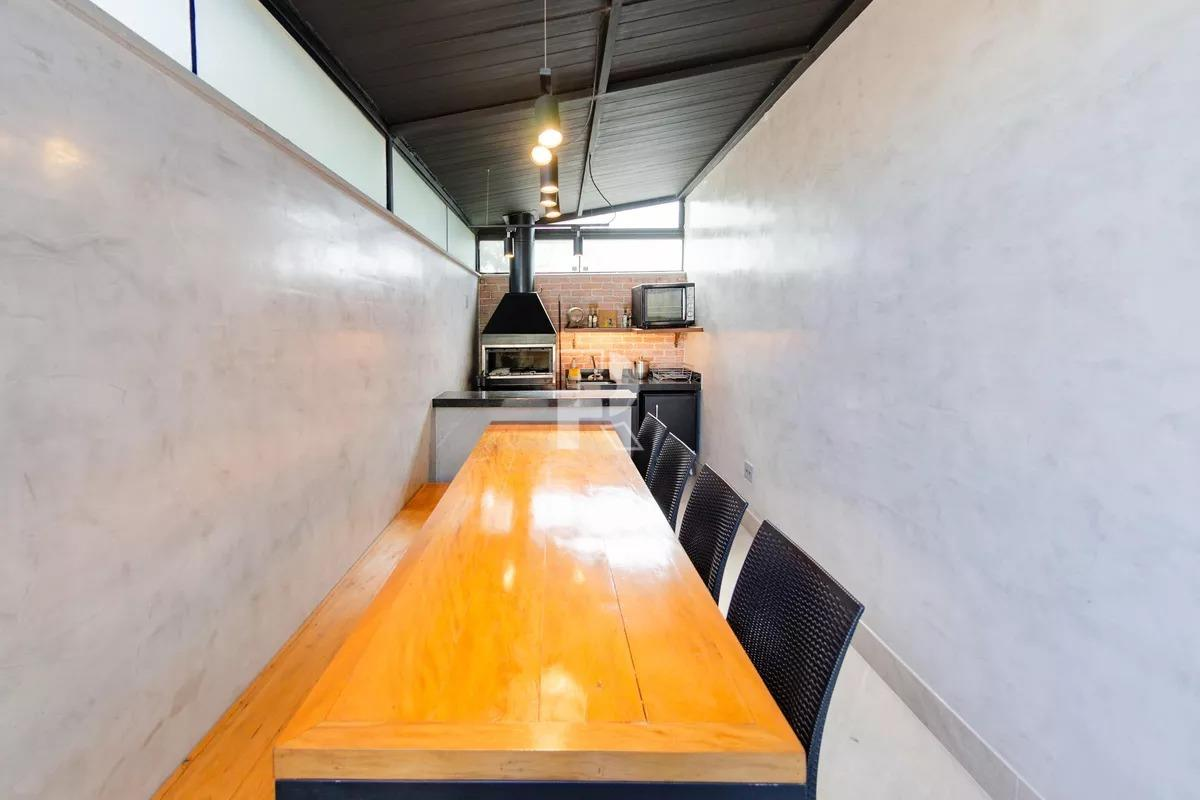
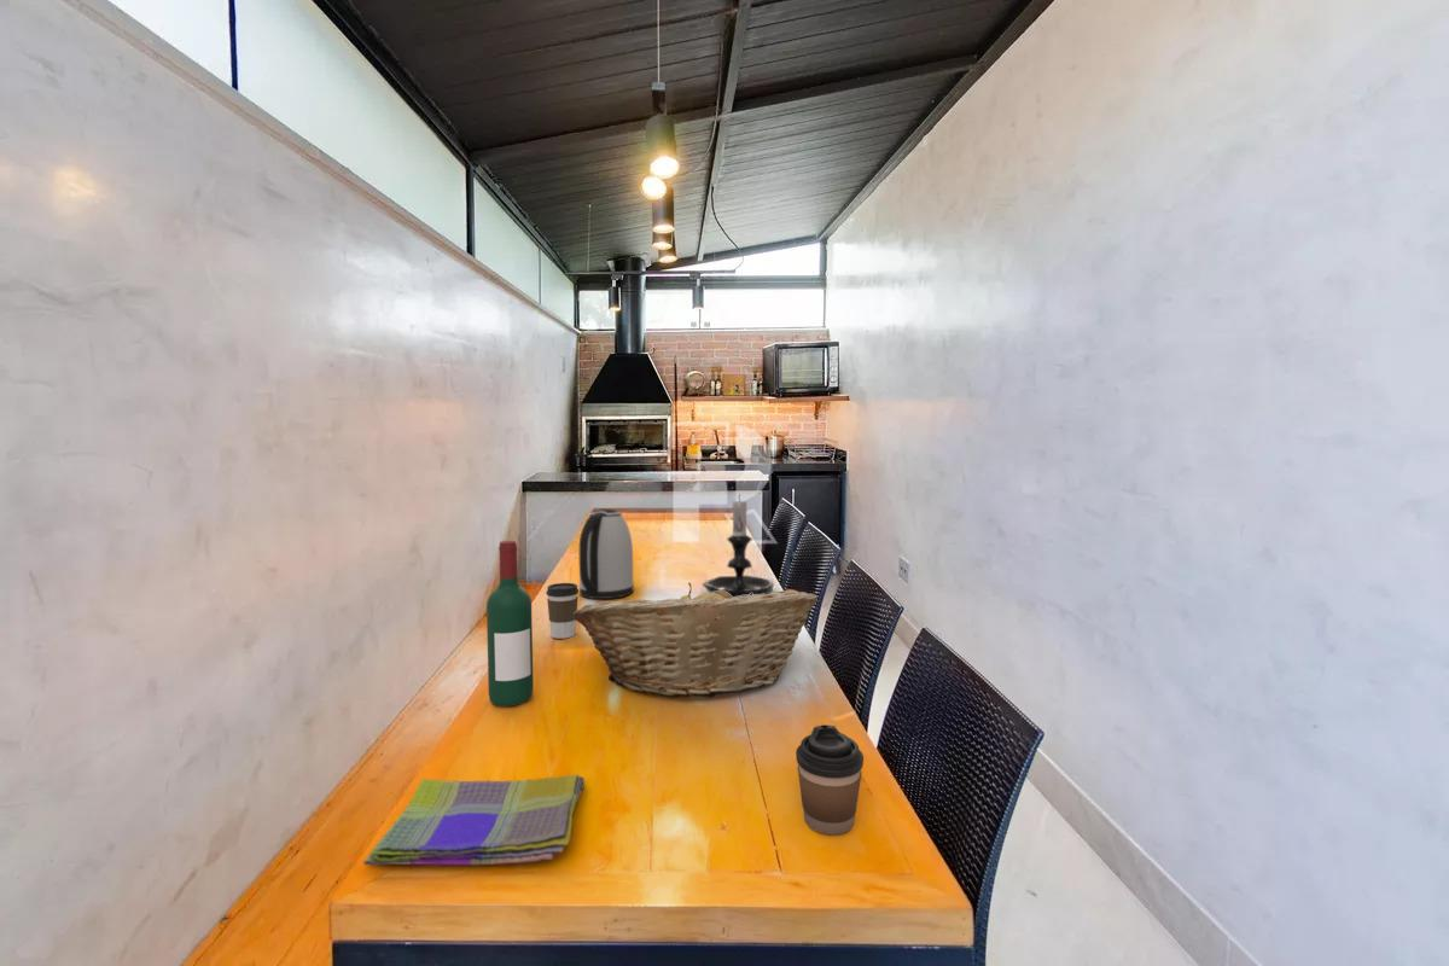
+ wine bottle [485,540,535,708]
+ coffee cup [795,723,865,836]
+ fruit basket [572,582,819,698]
+ candle holder [702,493,775,598]
+ coffee cup [545,582,580,640]
+ kettle [578,508,635,600]
+ dish towel [362,773,586,866]
